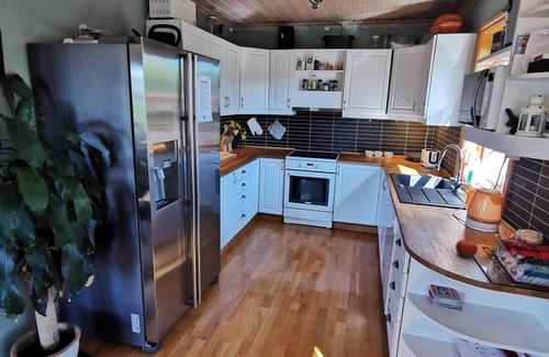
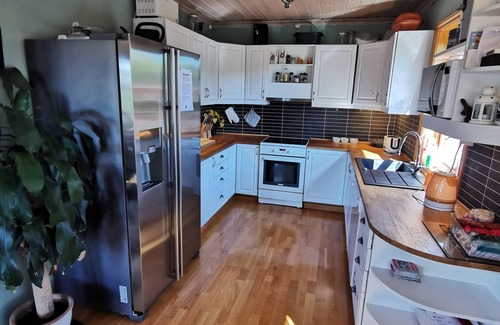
- fruit [455,237,479,258]
